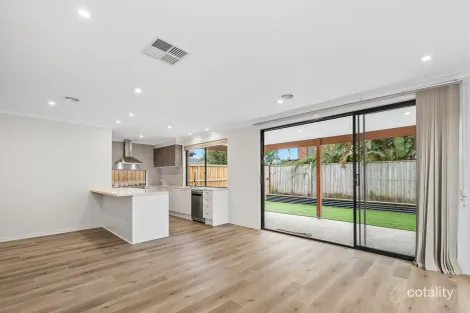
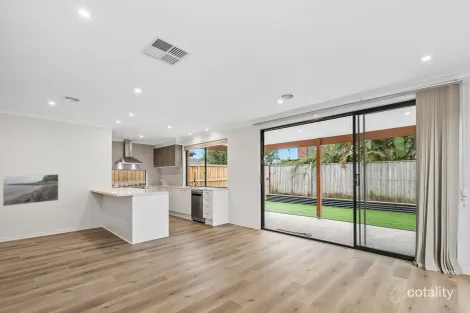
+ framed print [2,173,59,207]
